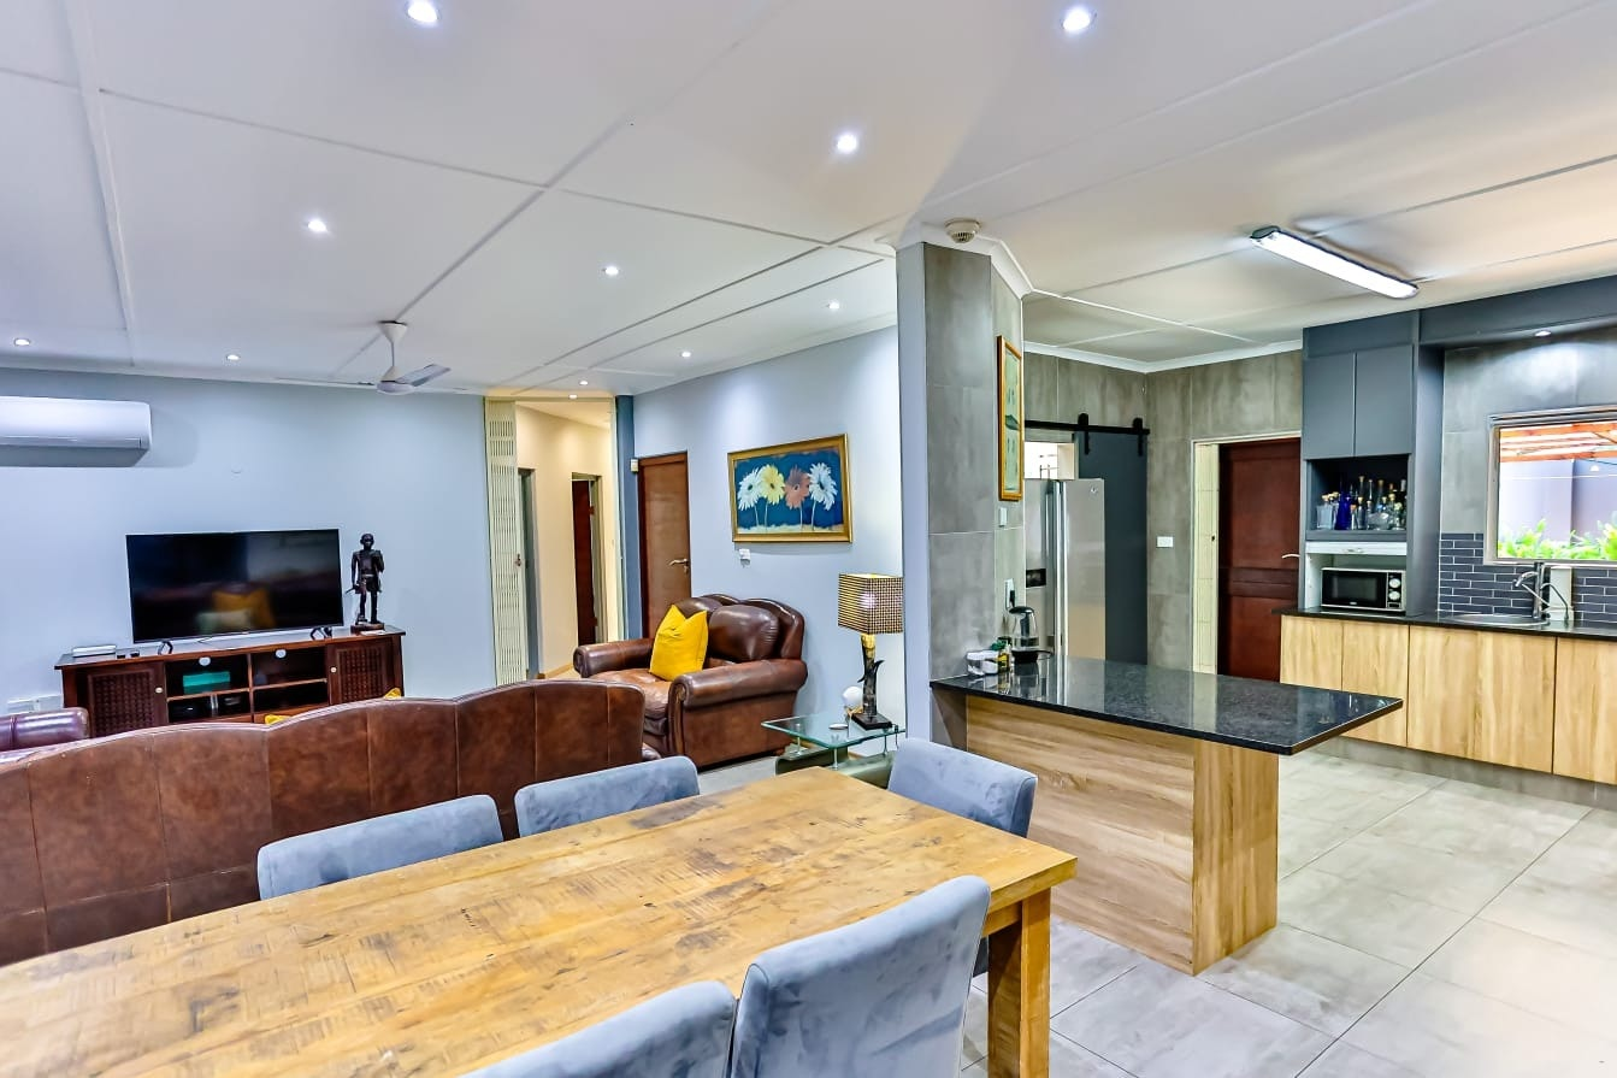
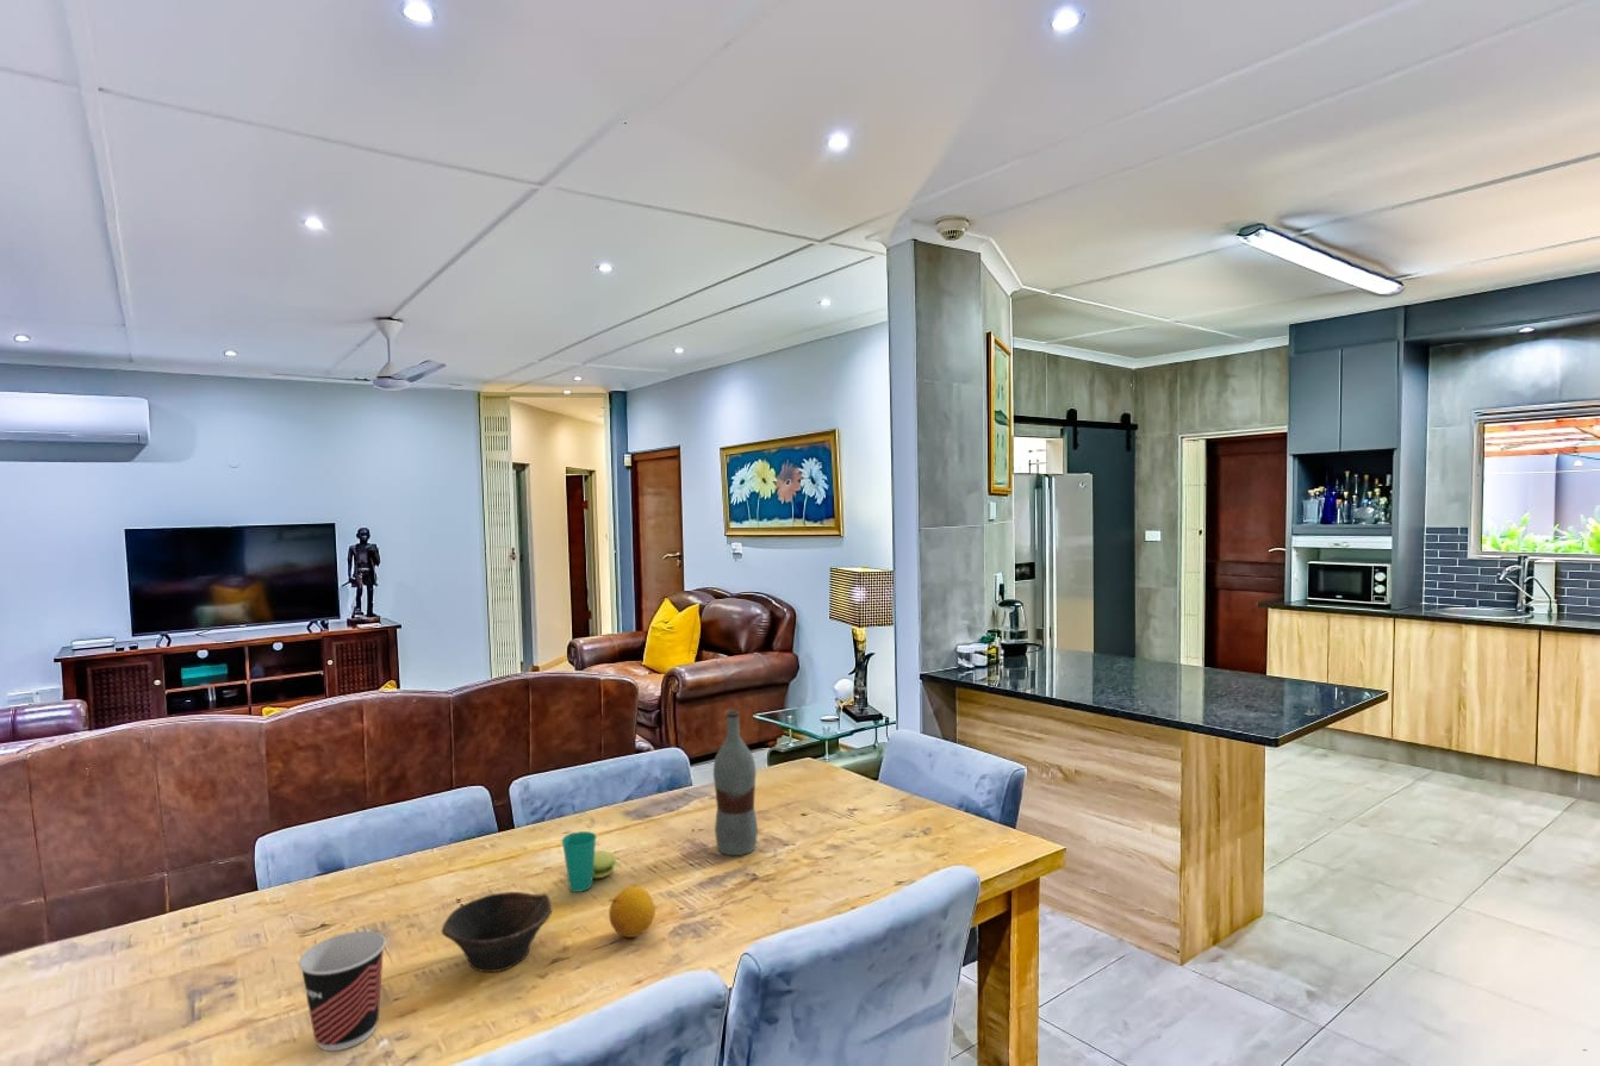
+ bottle [712,710,759,856]
+ bowl [441,891,553,973]
+ cup [560,830,617,893]
+ fruit [608,885,656,939]
+ cup [298,930,387,1052]
